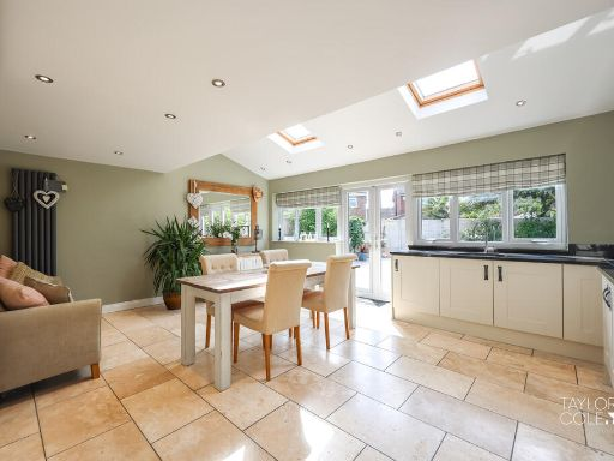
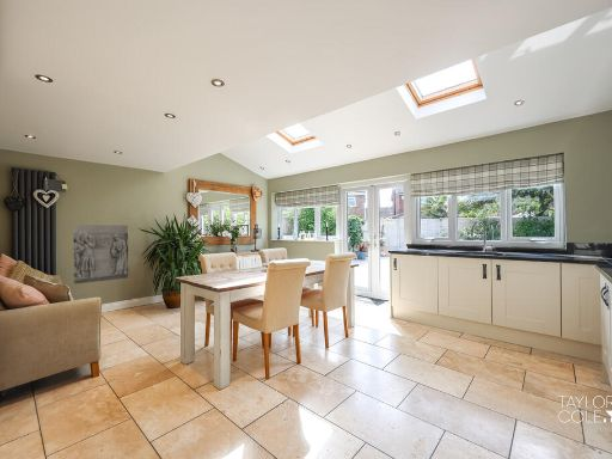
+ wall relief [73,224,129,286]
